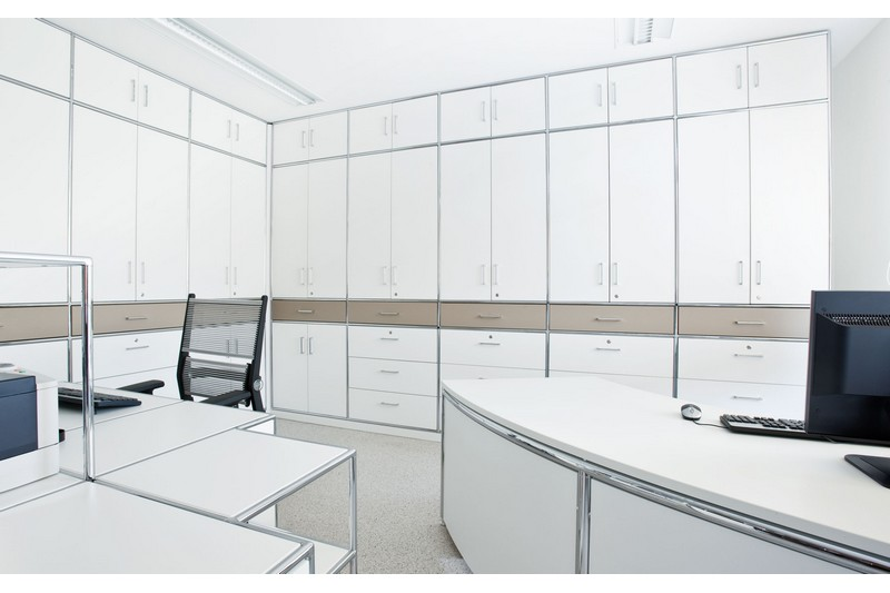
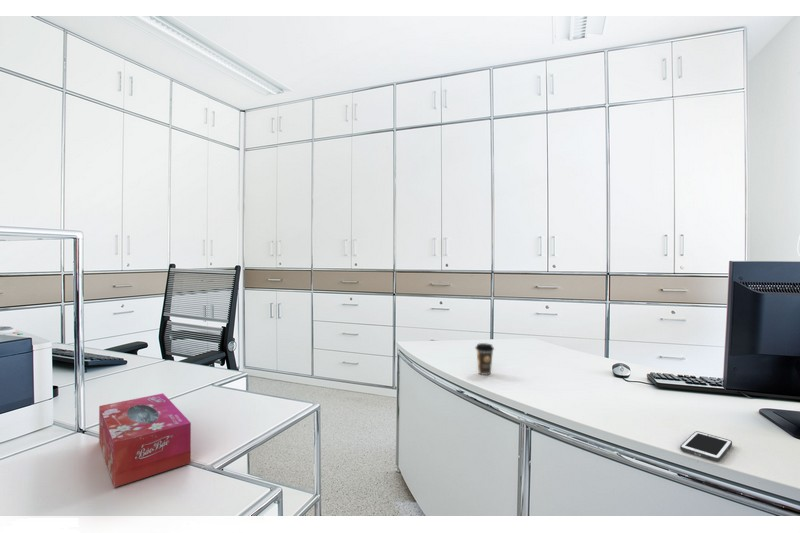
+ cell phone [679,430,733,462]
+ coffee cup [474,342,495,376]
+ tissue box [98,392,192,488]
